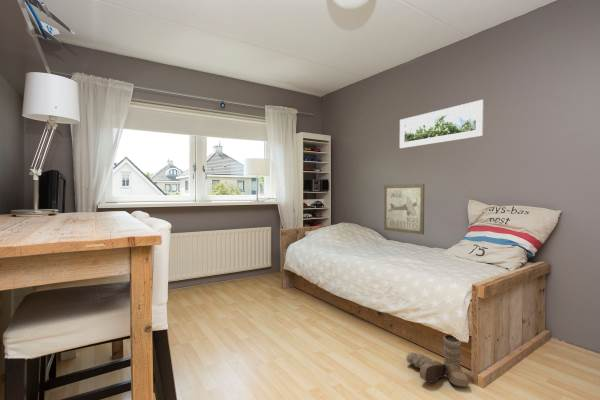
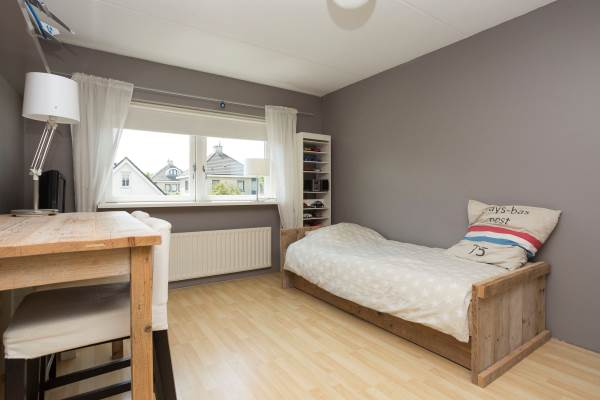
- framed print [399,99,485,149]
- wall art [383,183,425,236]
- boots [405,334,470,388]
